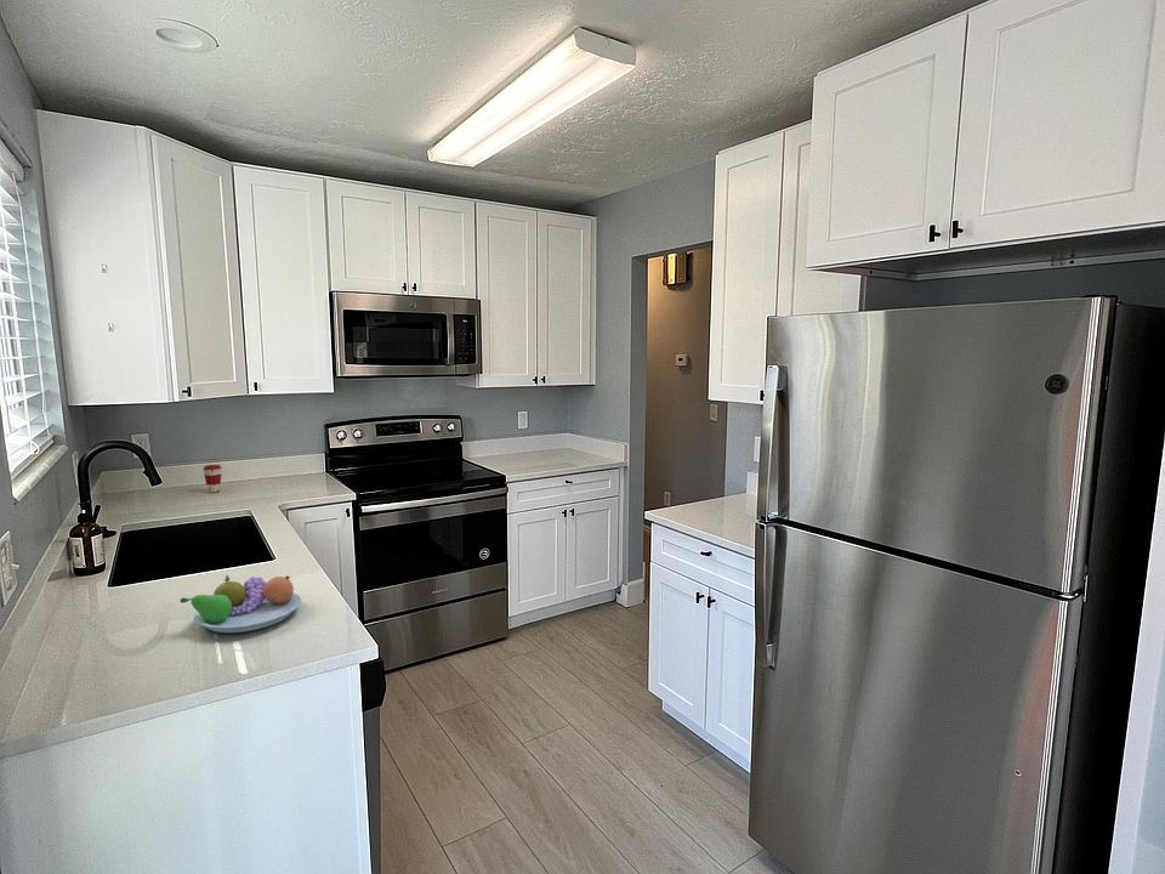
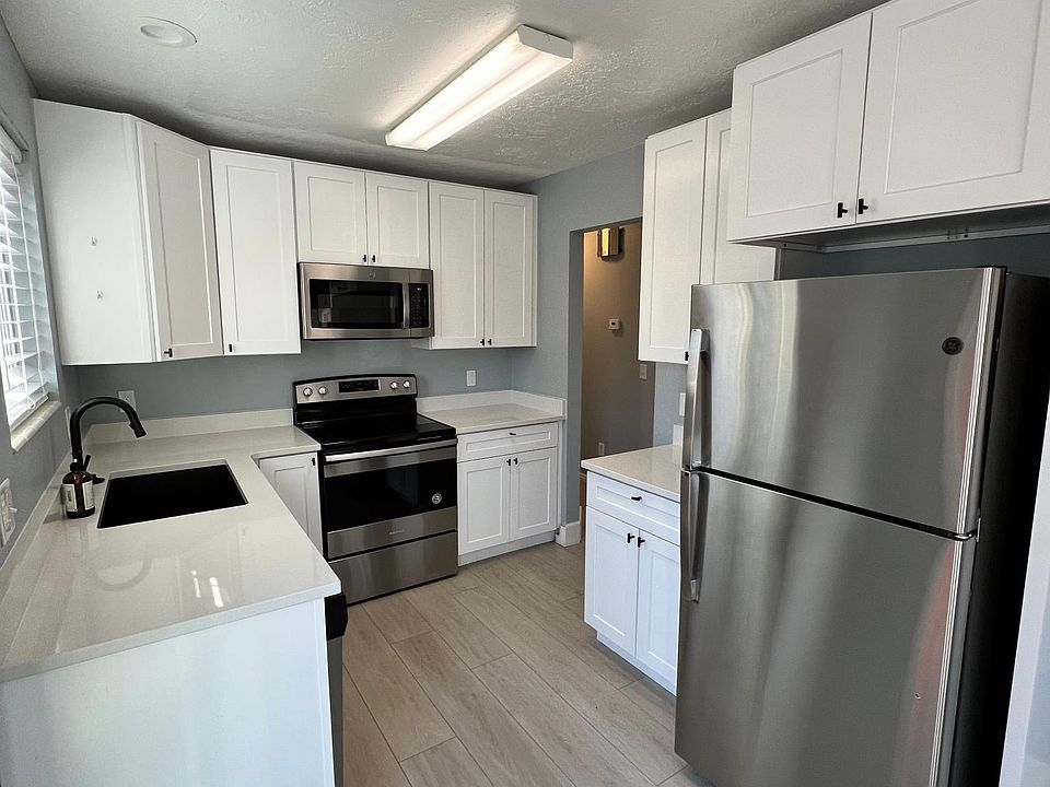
- fruit bowl [178,574,302,634]
- coffee cup [201,464,223,494]
